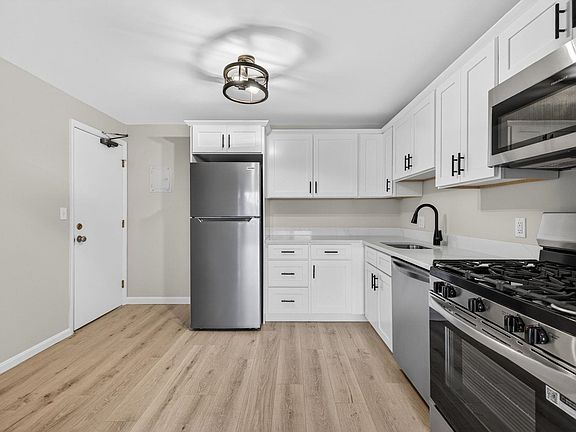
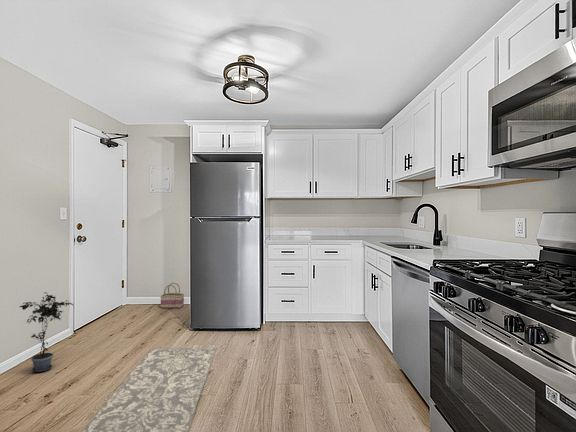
+ rug [81,346,218,432]
+ potted plant [18,291,75,373]
+ basket [159,282,185,309]
